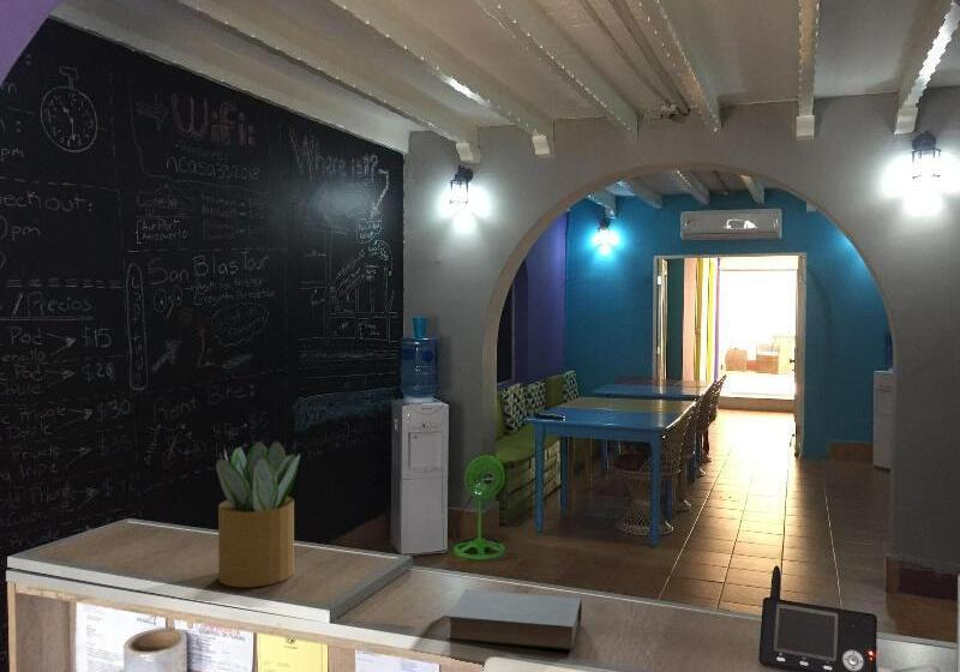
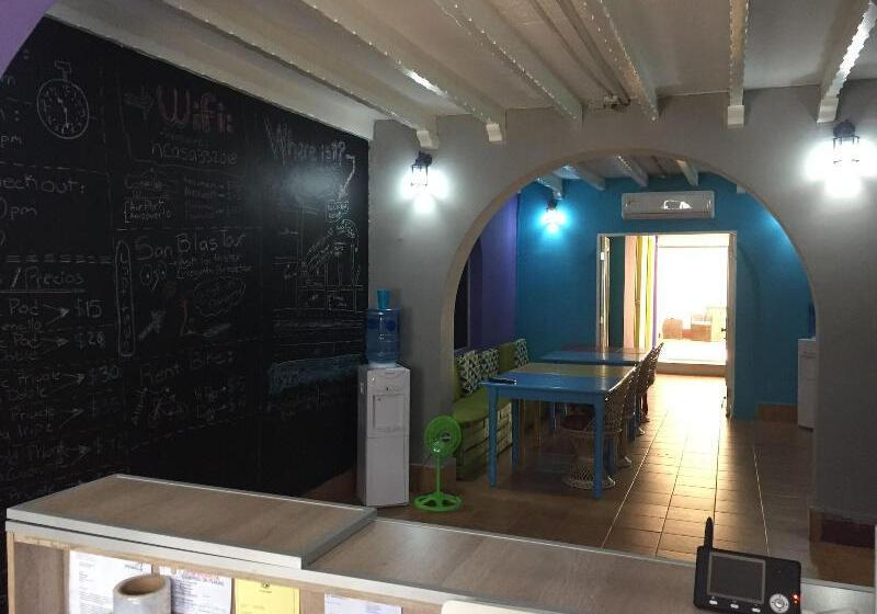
- potted plant [215,439,301,588]
- book [445,588,583,652]
